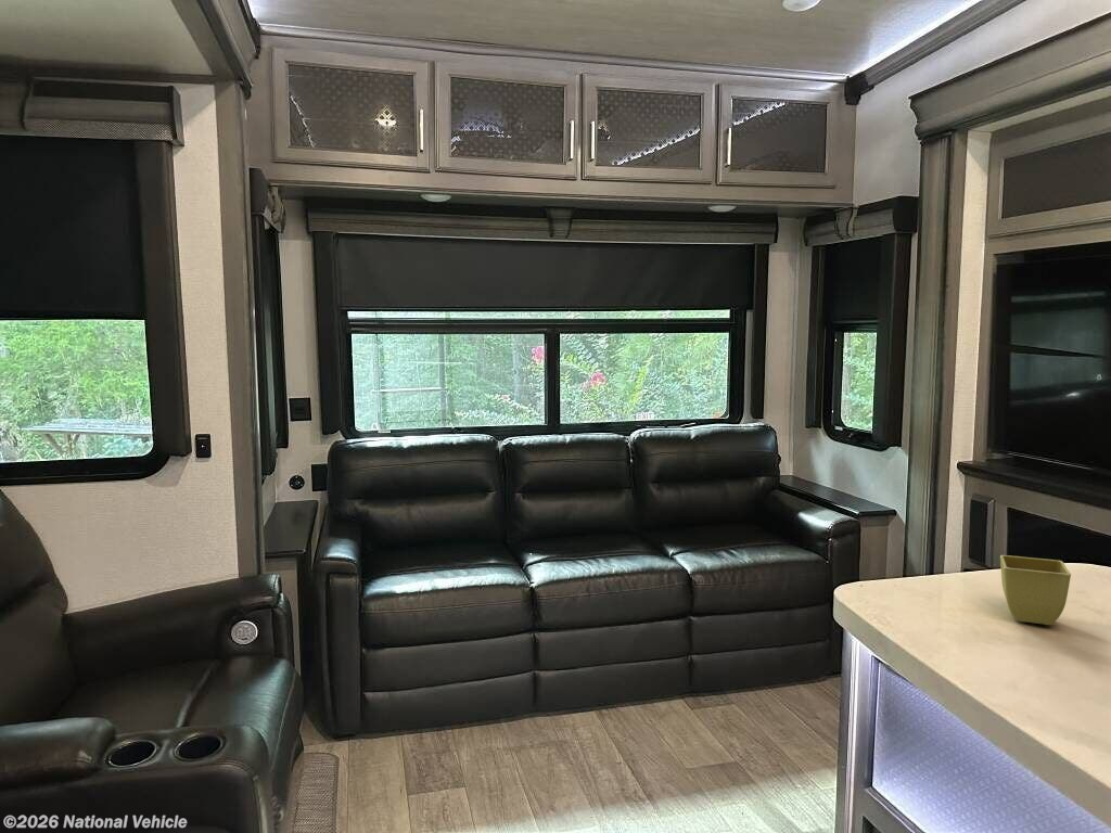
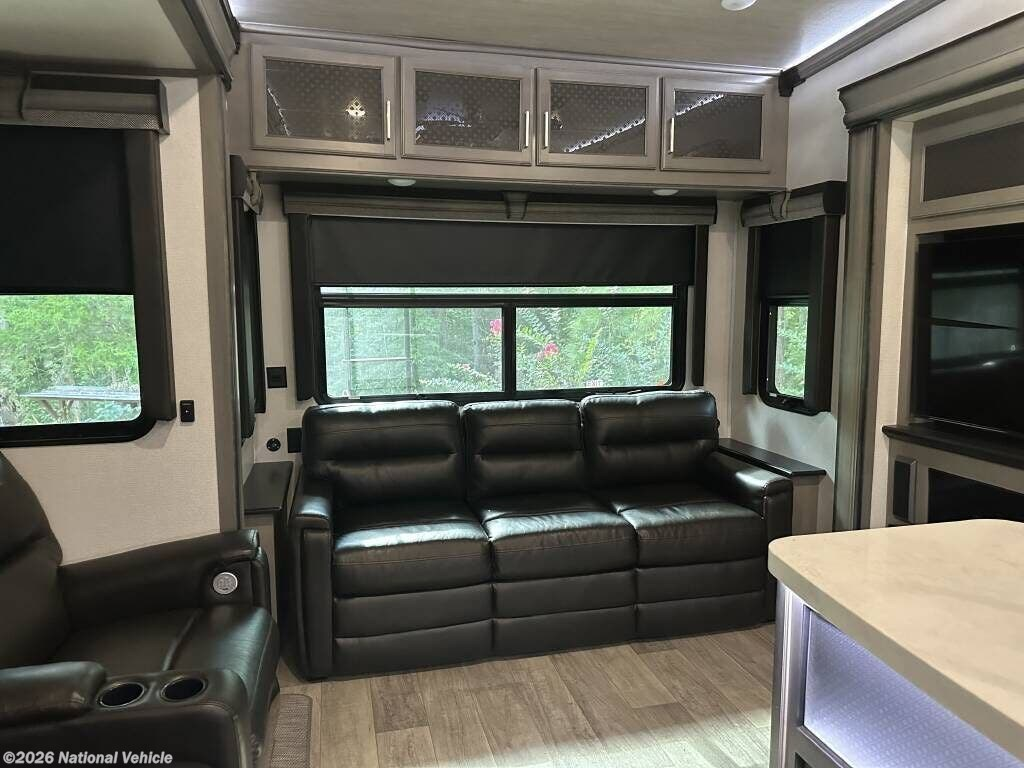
- flower pot [999,554,1072,626]
